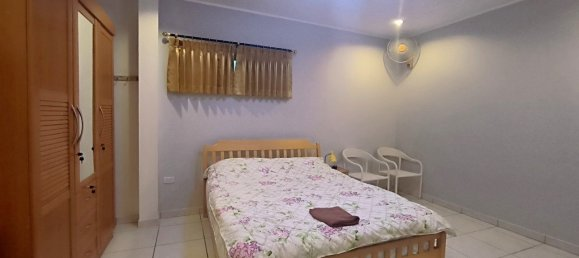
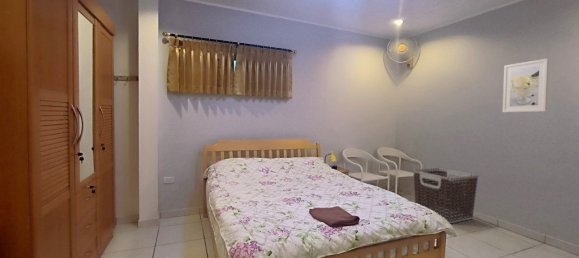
+ clothes hamper [412,167,479,224]
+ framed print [502,58,550,113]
